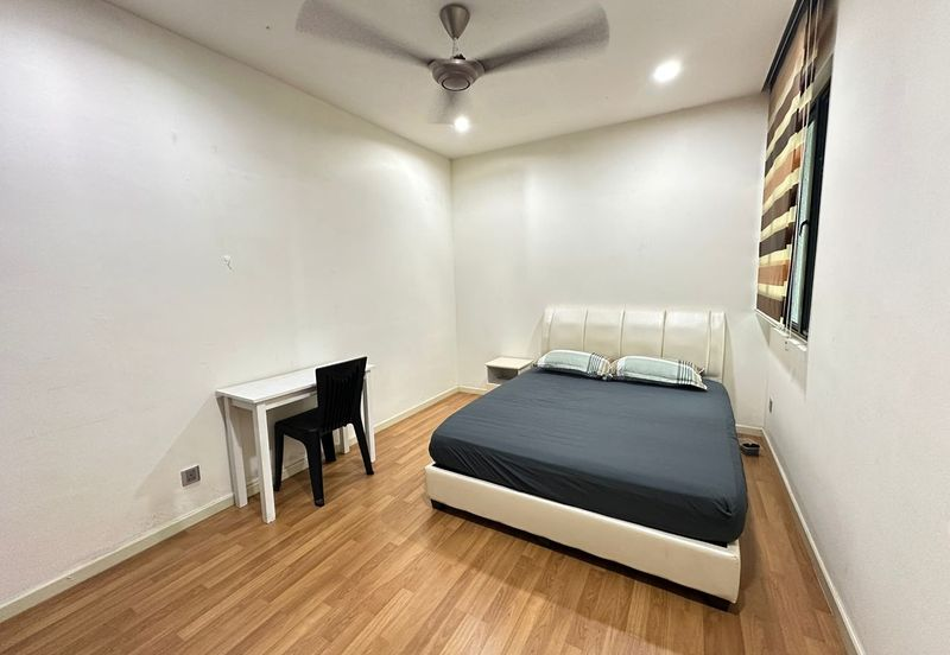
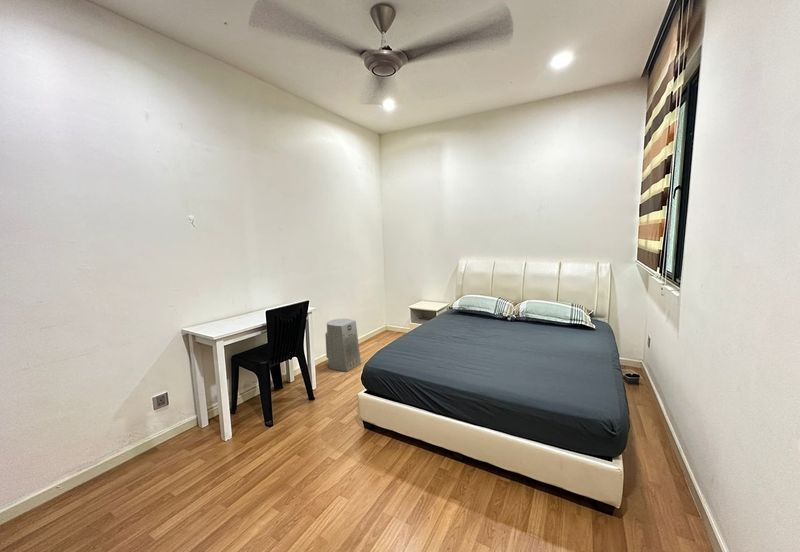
+ fan [325,318,362,373]
